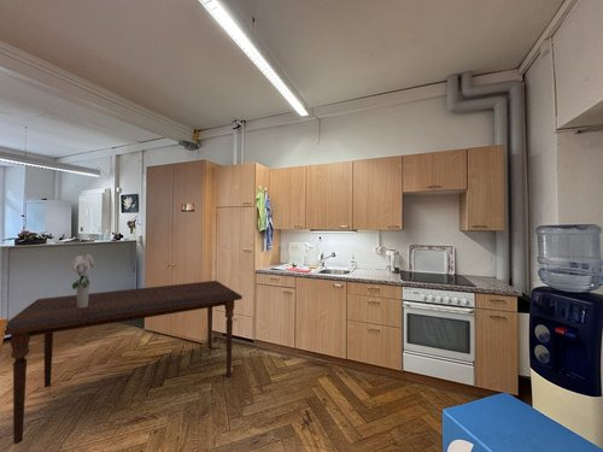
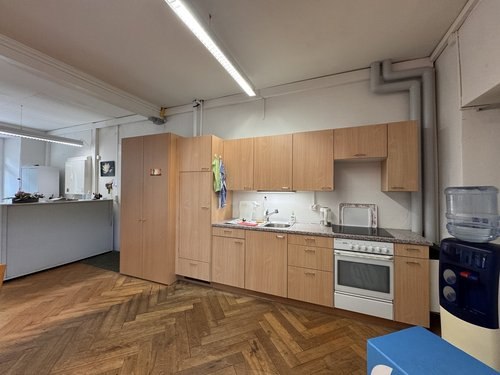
- bouquet [70,253,95,307]
- dining table [4,280,244,445]
